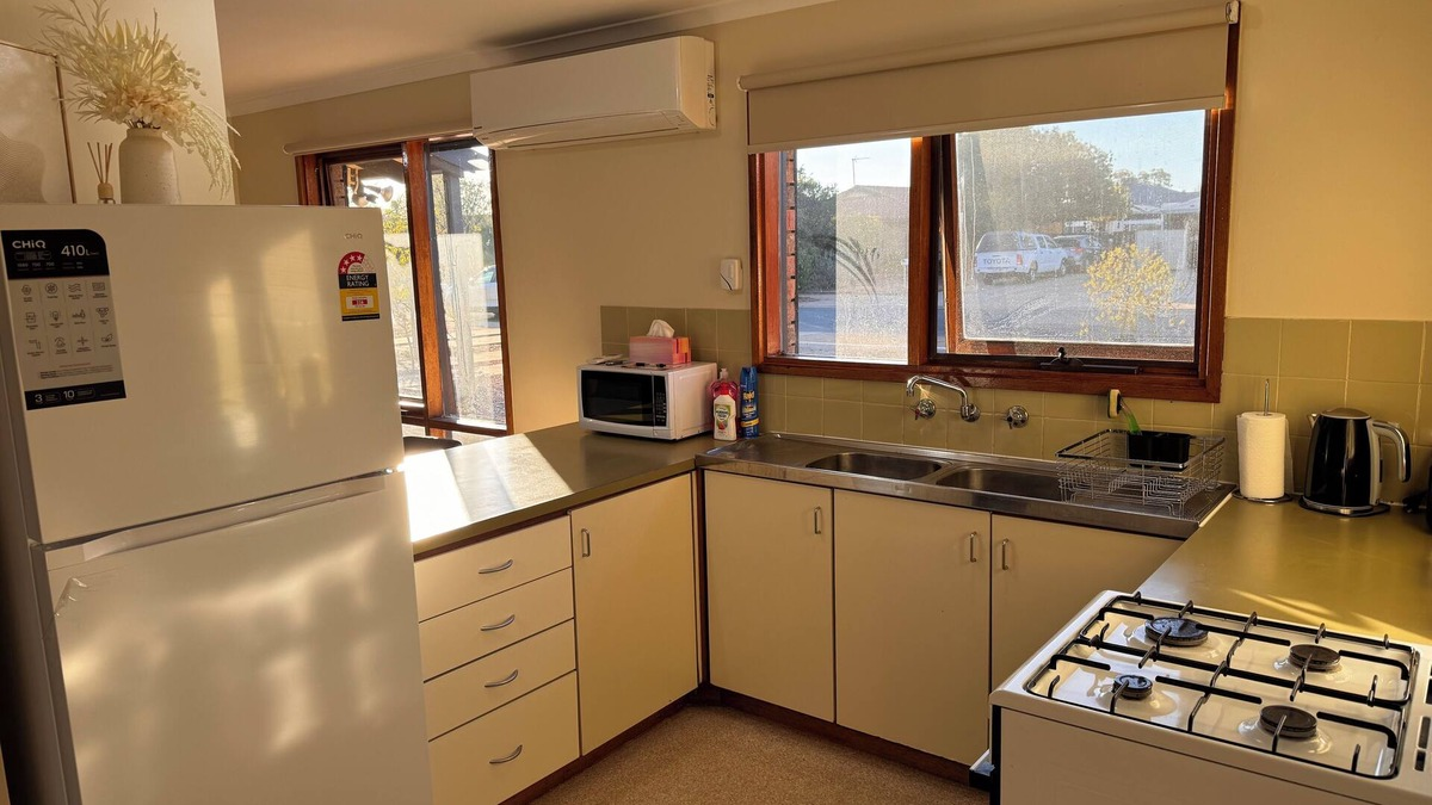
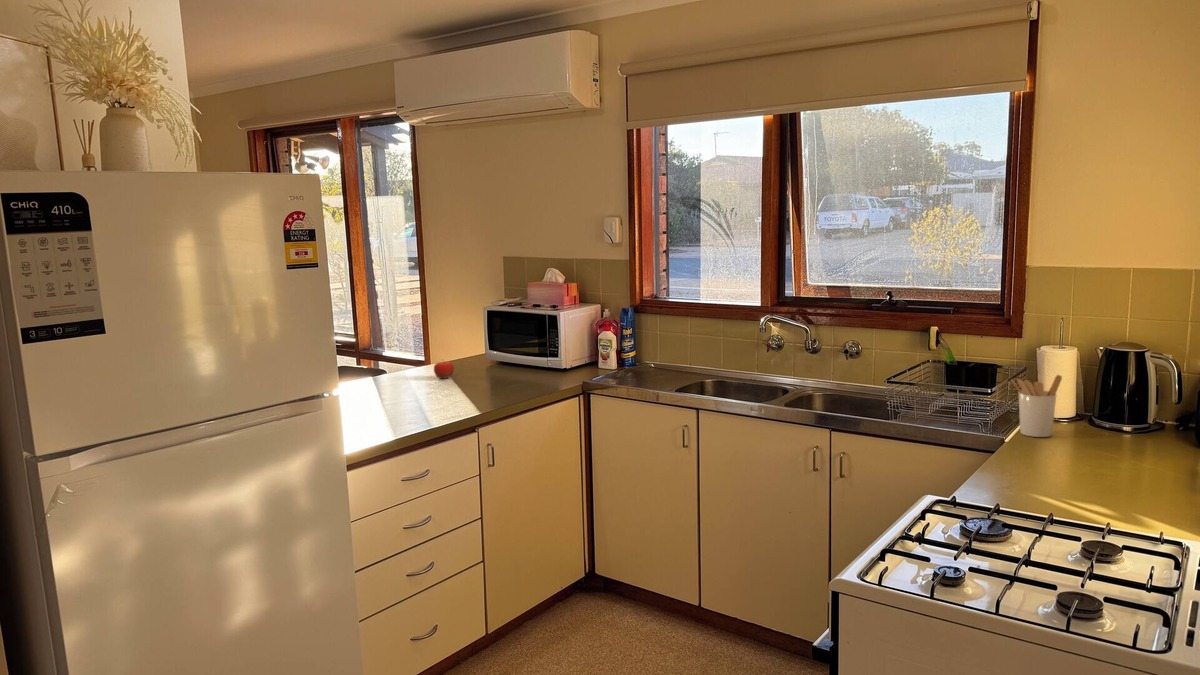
+ fruit [433,360,455,380]
+ utensil holder [1011,374,1063,438]
